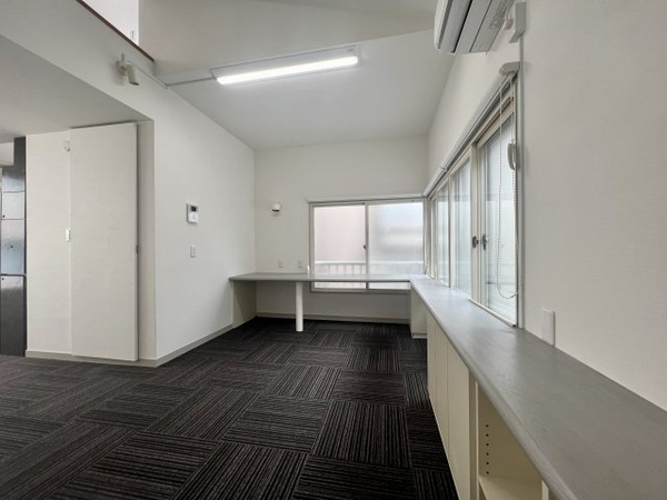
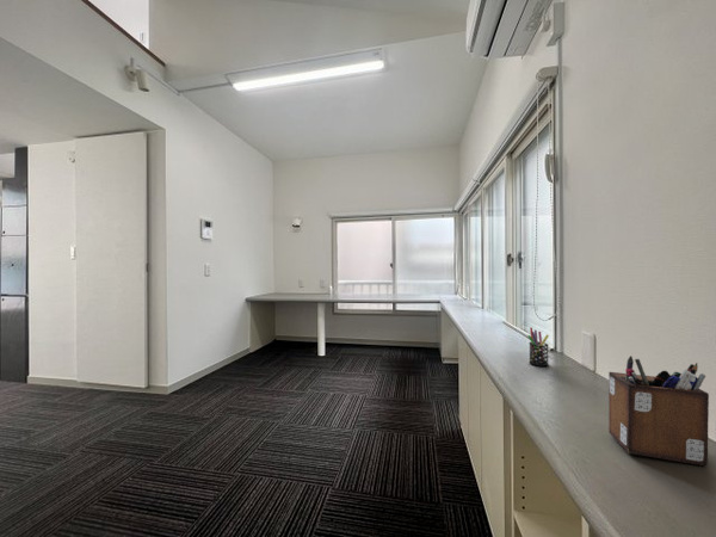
+ desk organizer [607,354,710,467]
+ pen holder [526,327,550,368]
